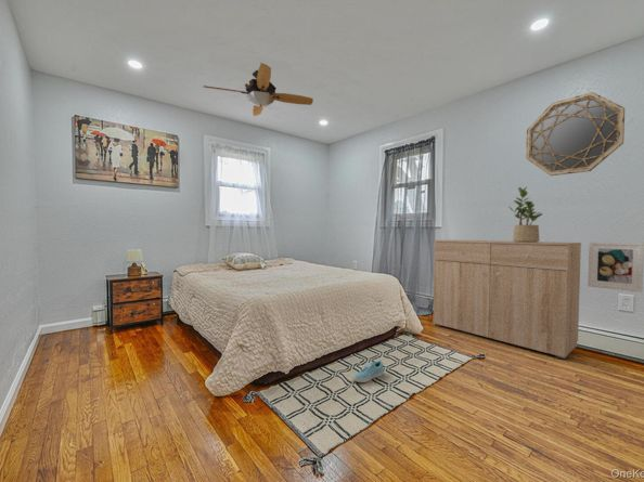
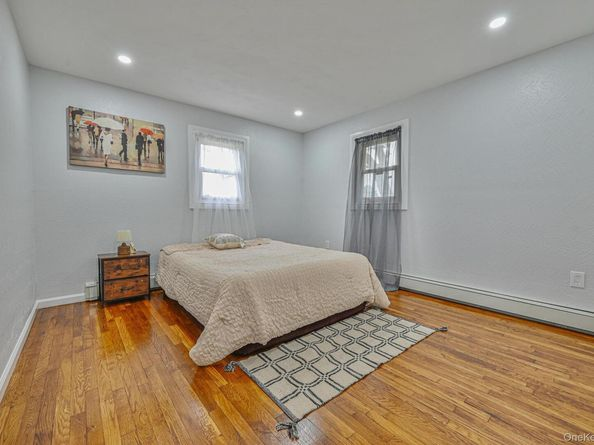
- potted plant [508,186,543,242]
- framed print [587,240,644,294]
- dresser [432,238,582,361]
- home mirror [525,91,626,177]
- ceiling fan [202,62,314,117]
- sneaker [352,360,385,383]
